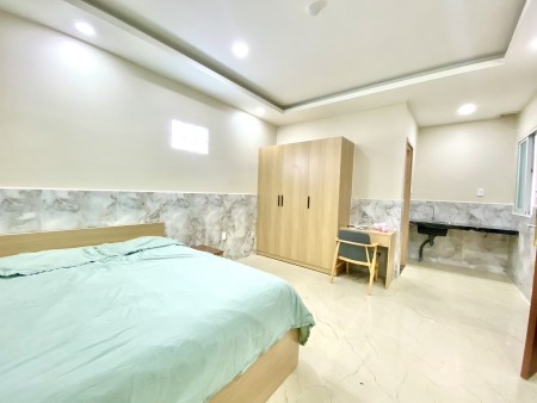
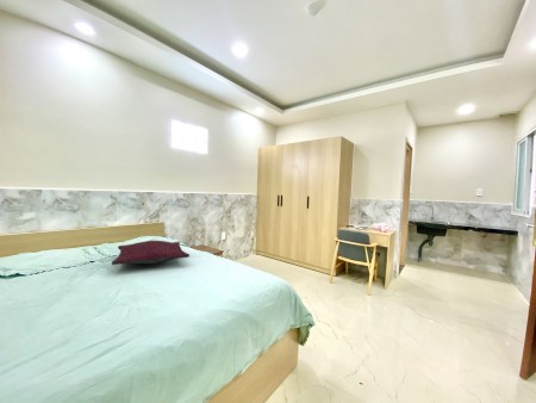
+ pillow [111,240,191,266]
